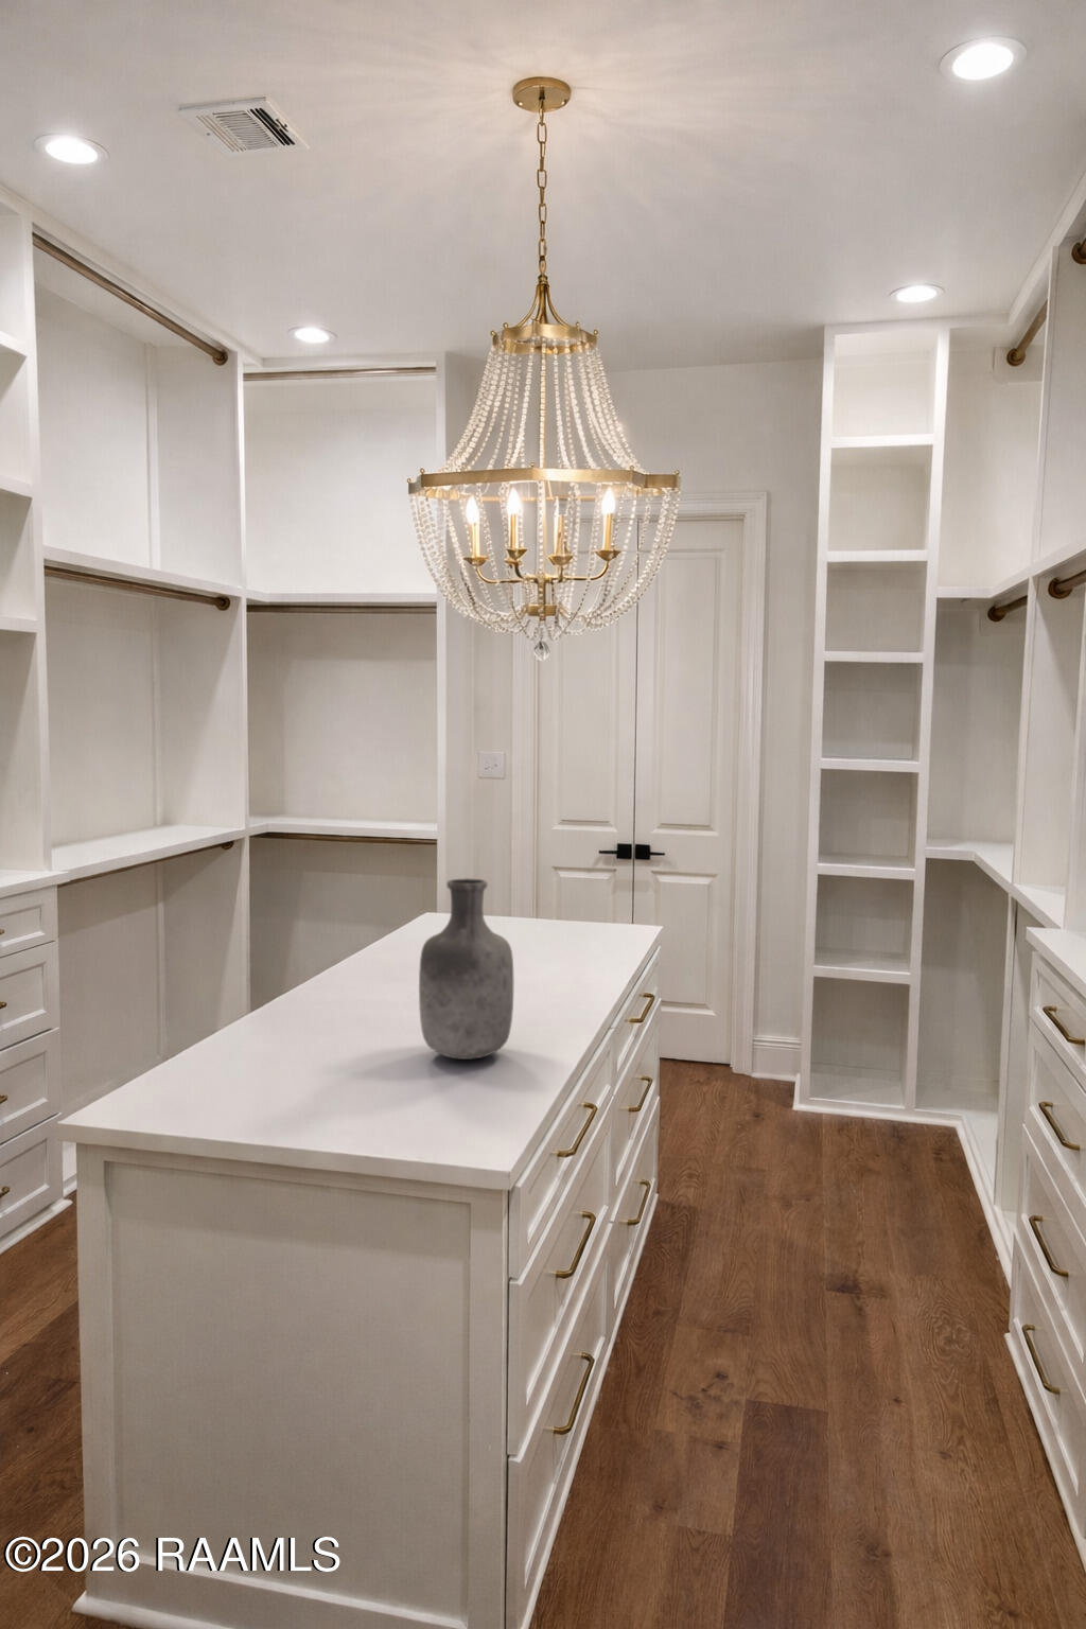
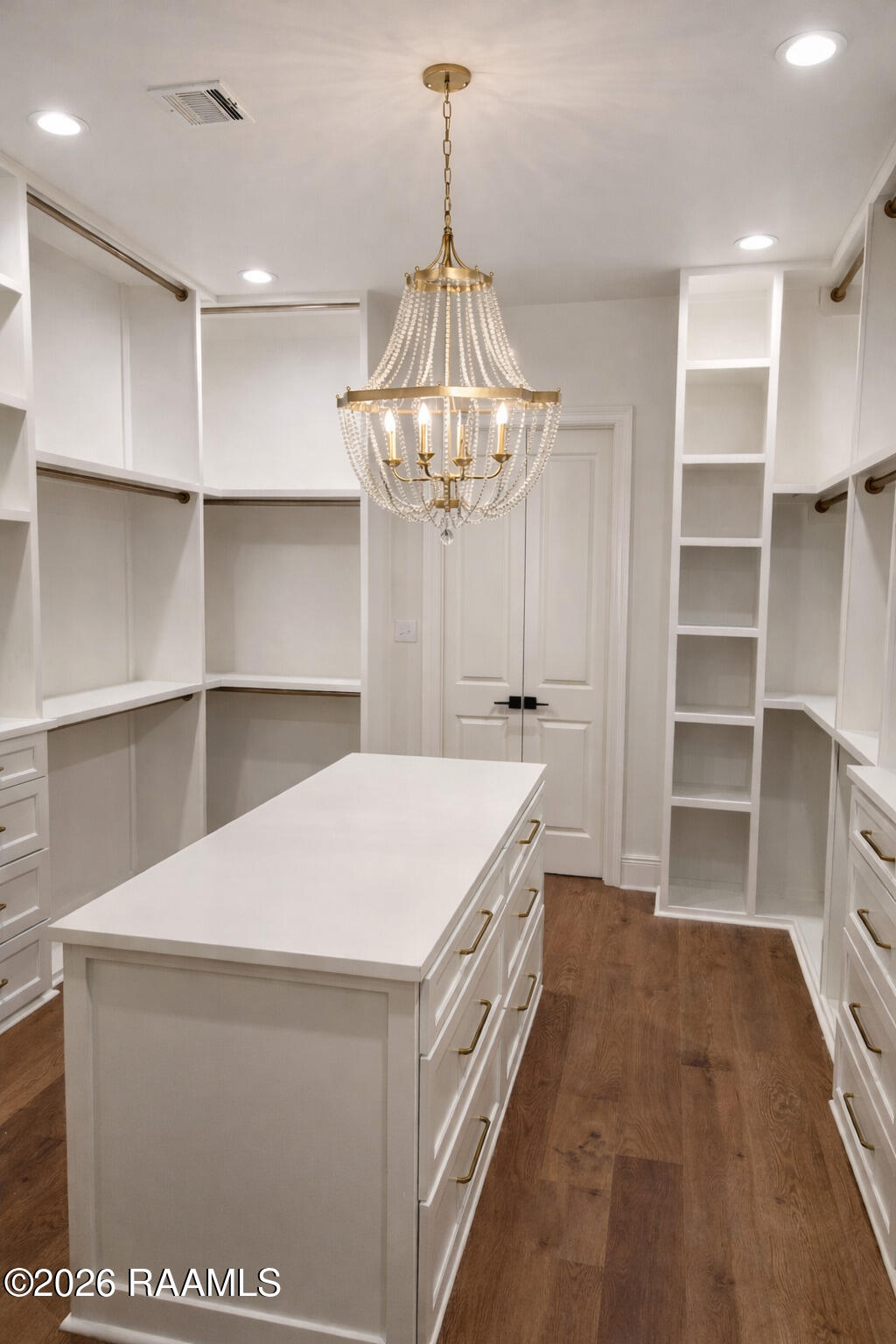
- vase [418,878,514,1061]
